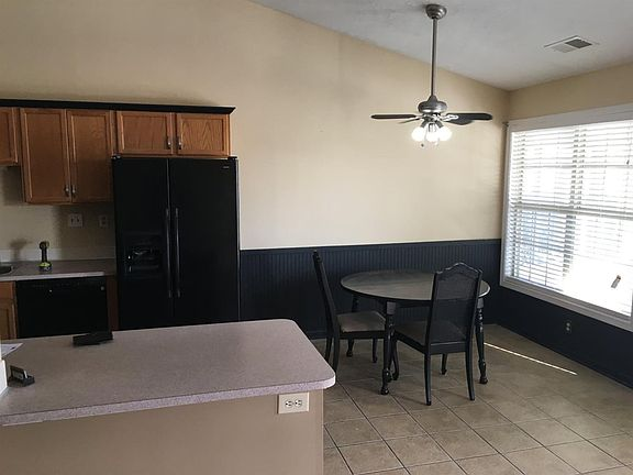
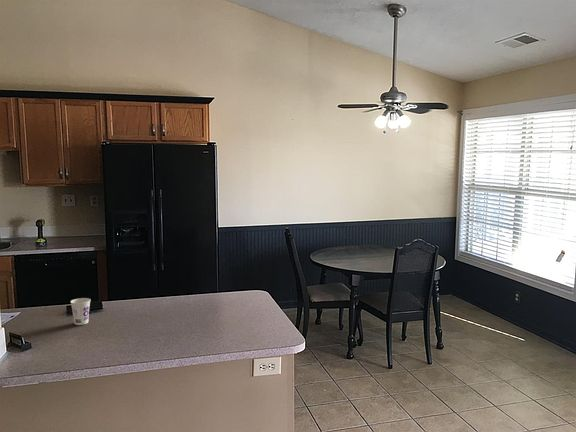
+ cup [70,297,91,326]
